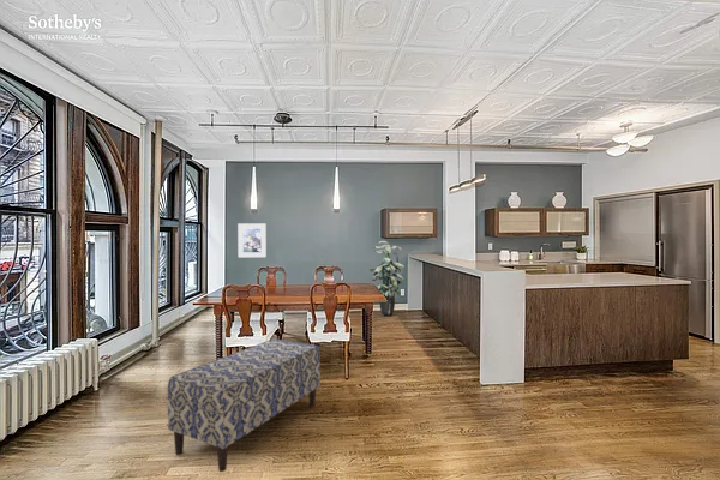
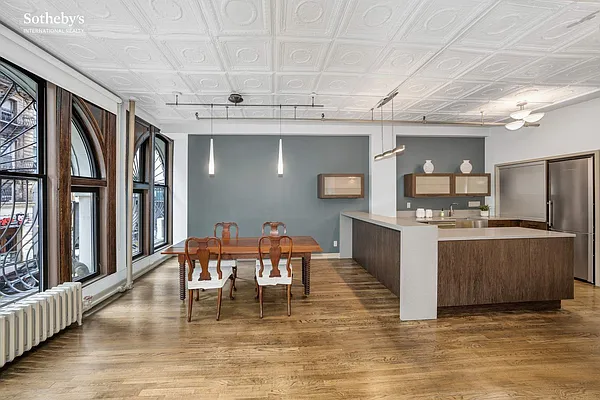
- bench [167,338,322,473]
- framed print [236,223,268,258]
- indoor plant [367,240,406,316]
